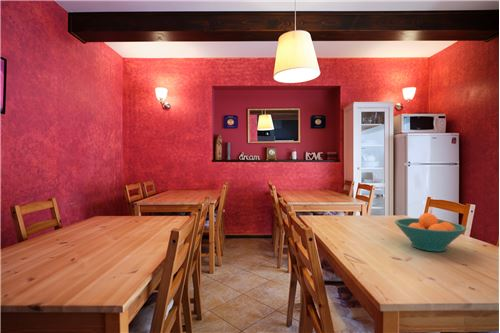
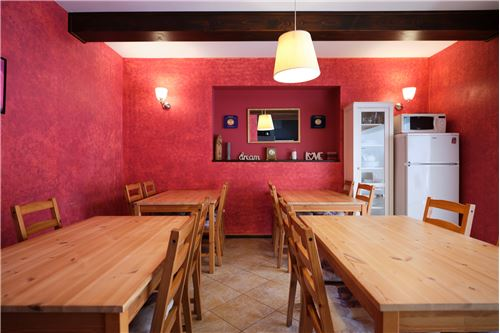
- fruit bowl [394,212,467,253]
